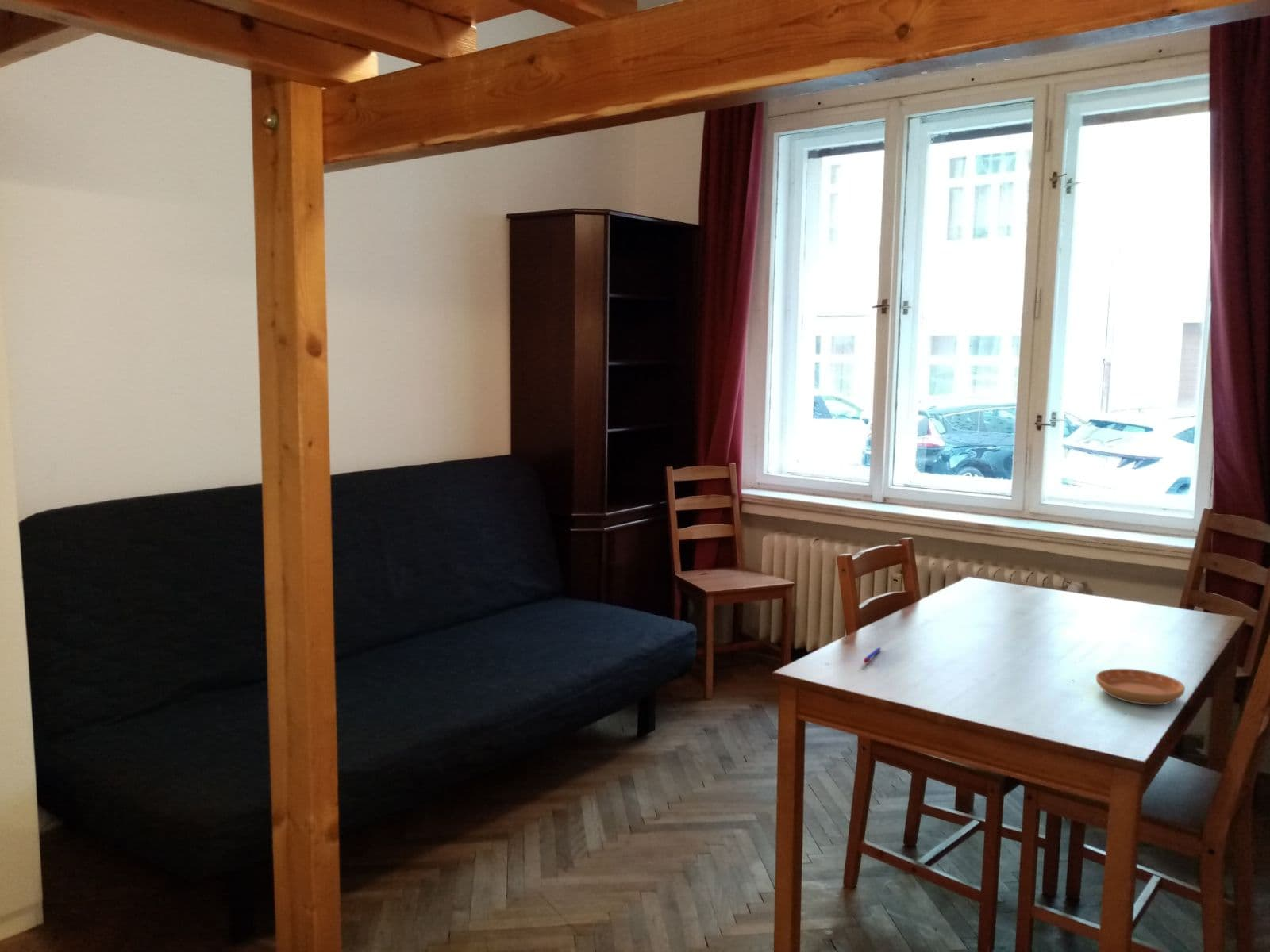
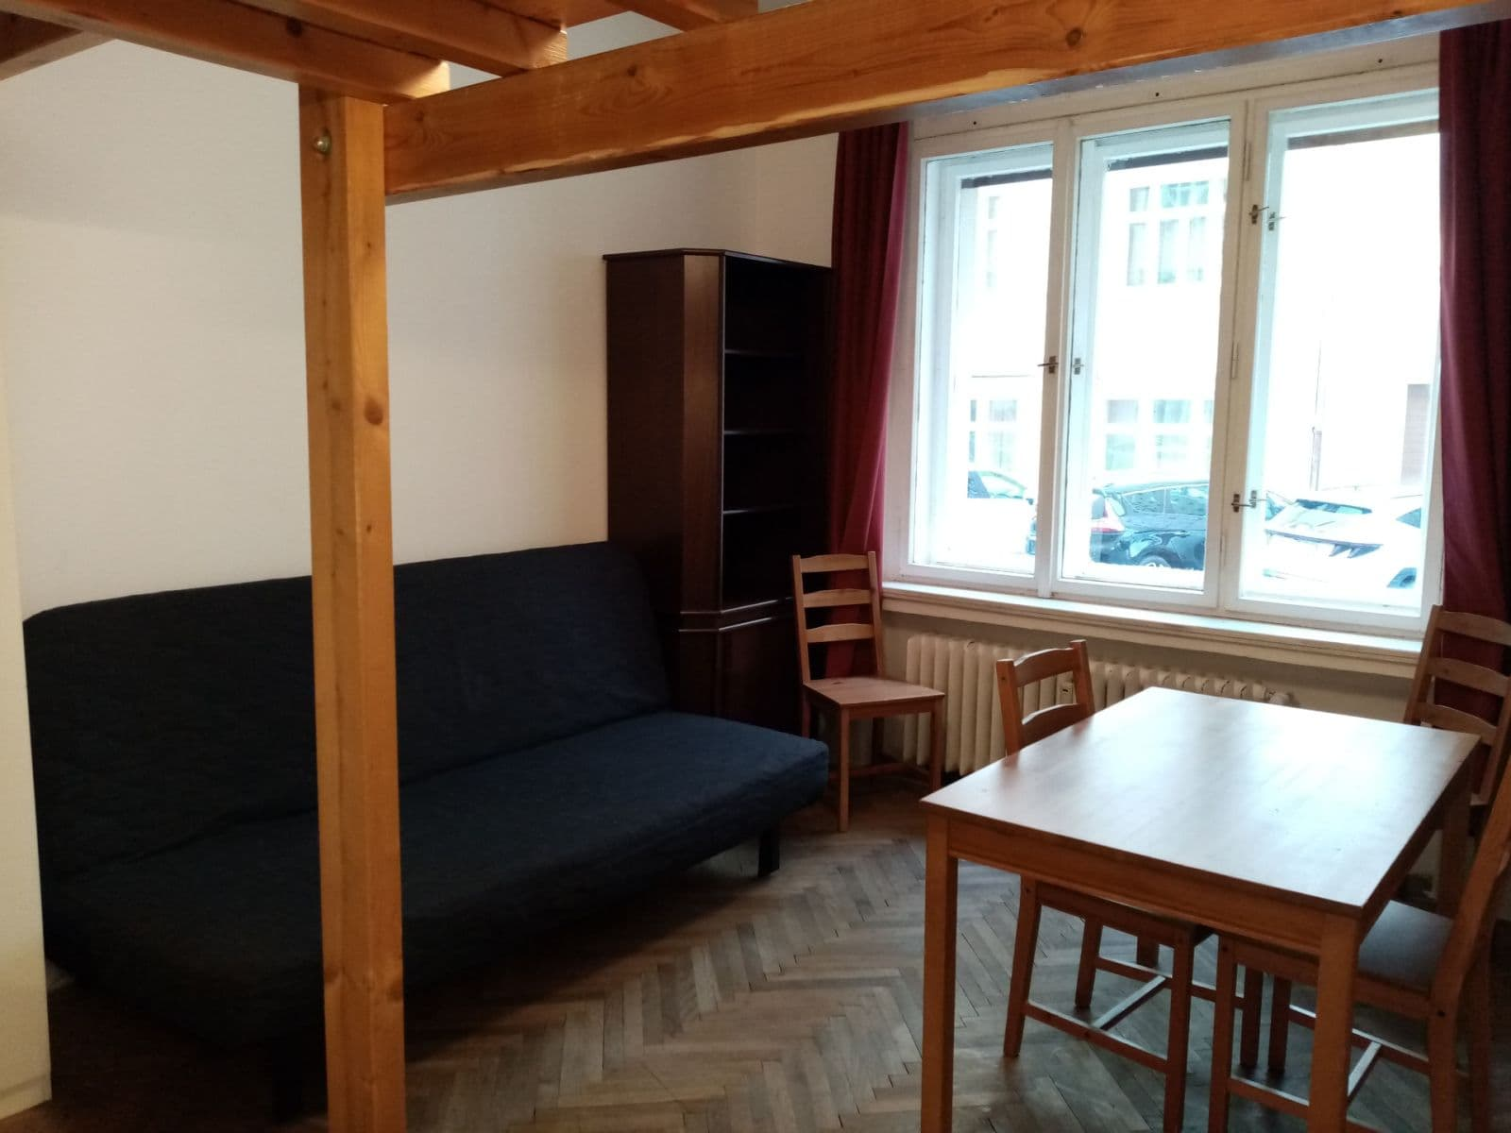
- pen [863,647,882,664]
- saucer [1095,668,1186,706]
